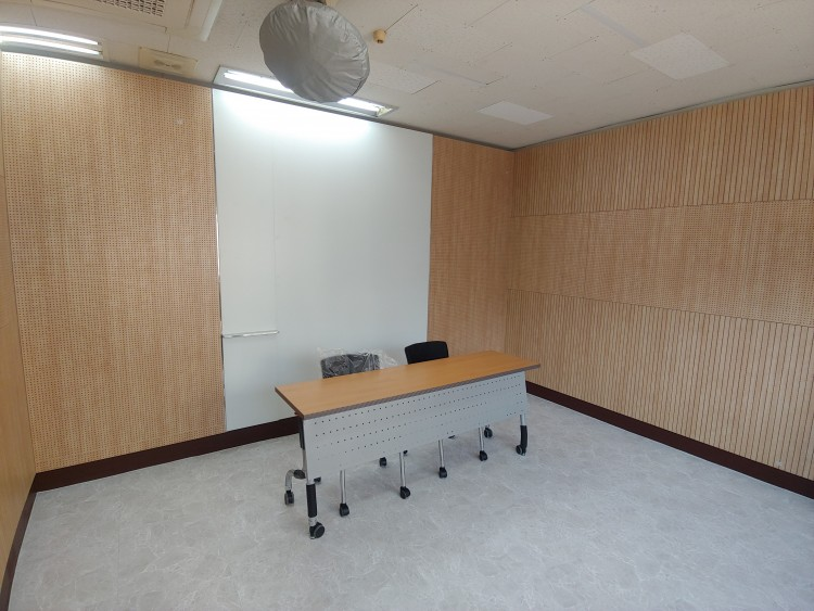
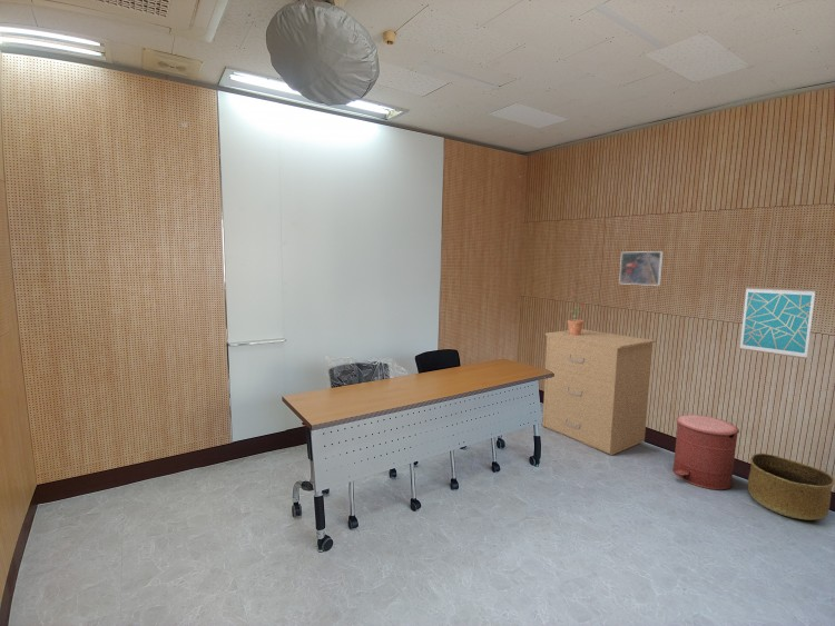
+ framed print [618,250,665,287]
+ filing cabinet [541,328,657,456]
+ basket [747,453,835,521]
+ wall art [738,286,817,360]
+ trash can [671,414,740,490]
+ potted plant [567,289,587,336]
